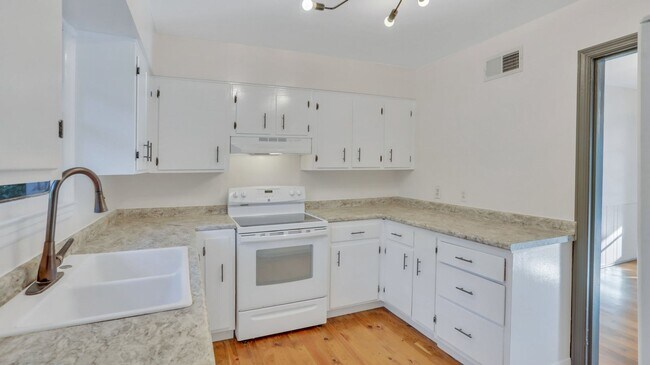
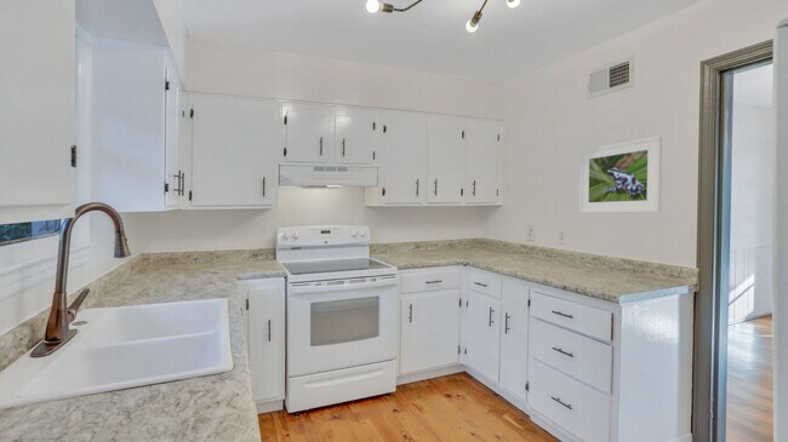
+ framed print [578,134,663,214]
